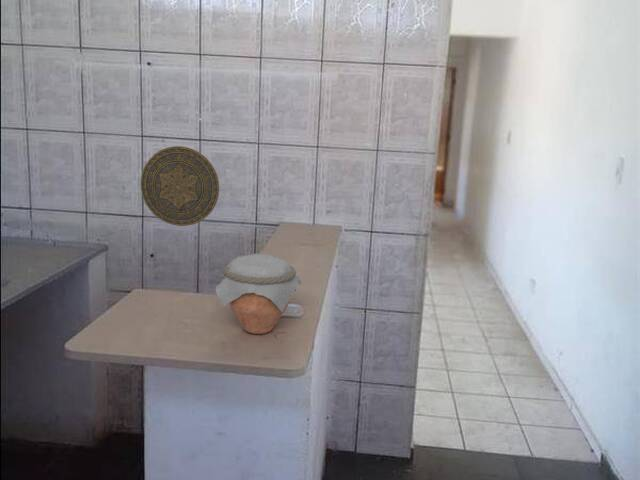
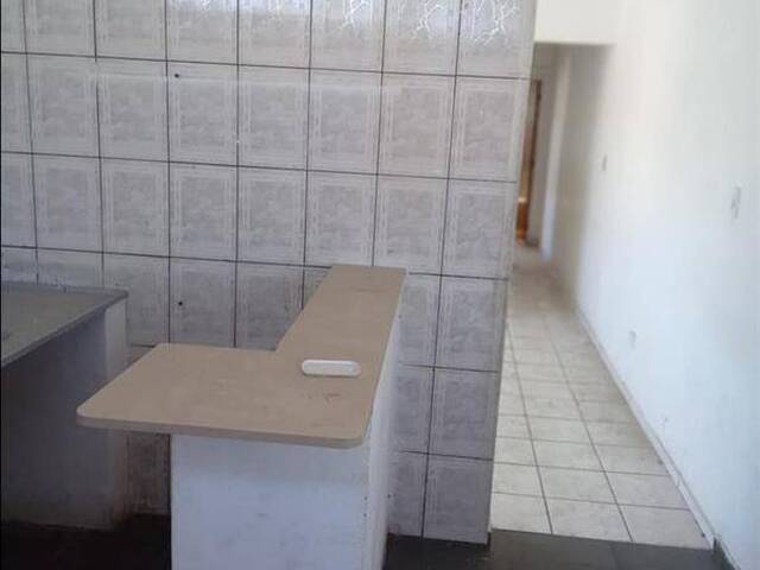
- jar [215,253,302,335]
- decorative plate [140,145,220,227]
